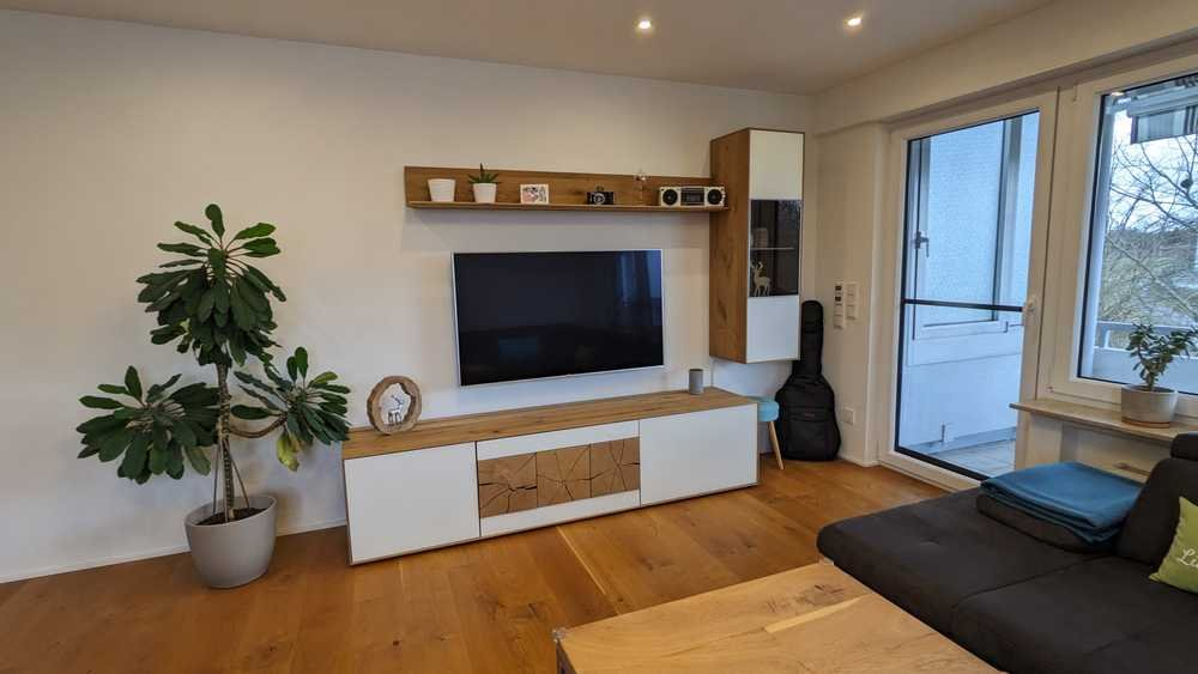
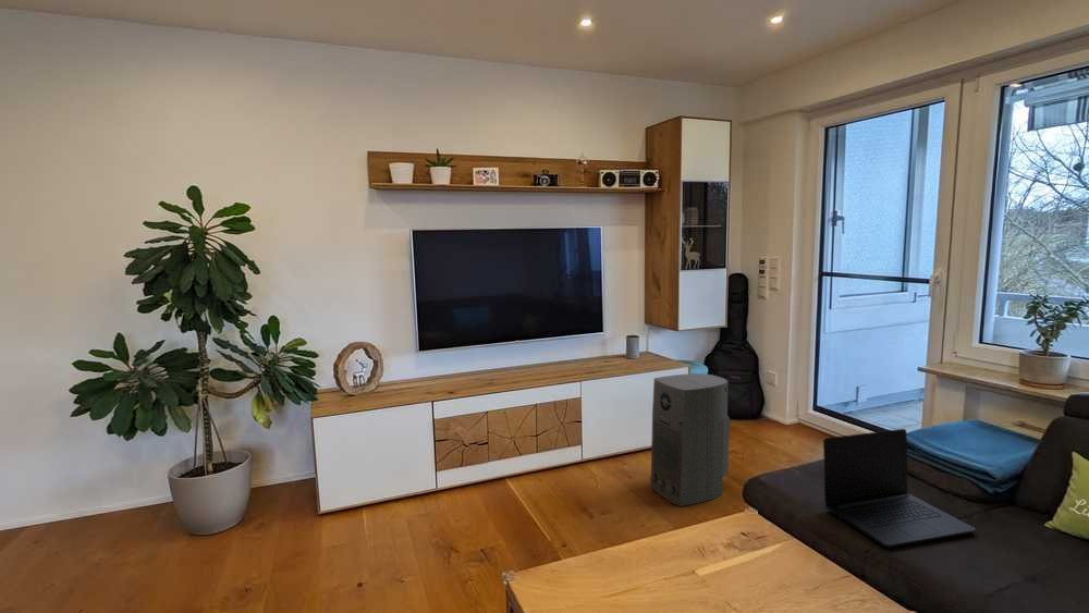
+ laptop [822,428,977,549]
+ air purifier [649,372,731,507]
